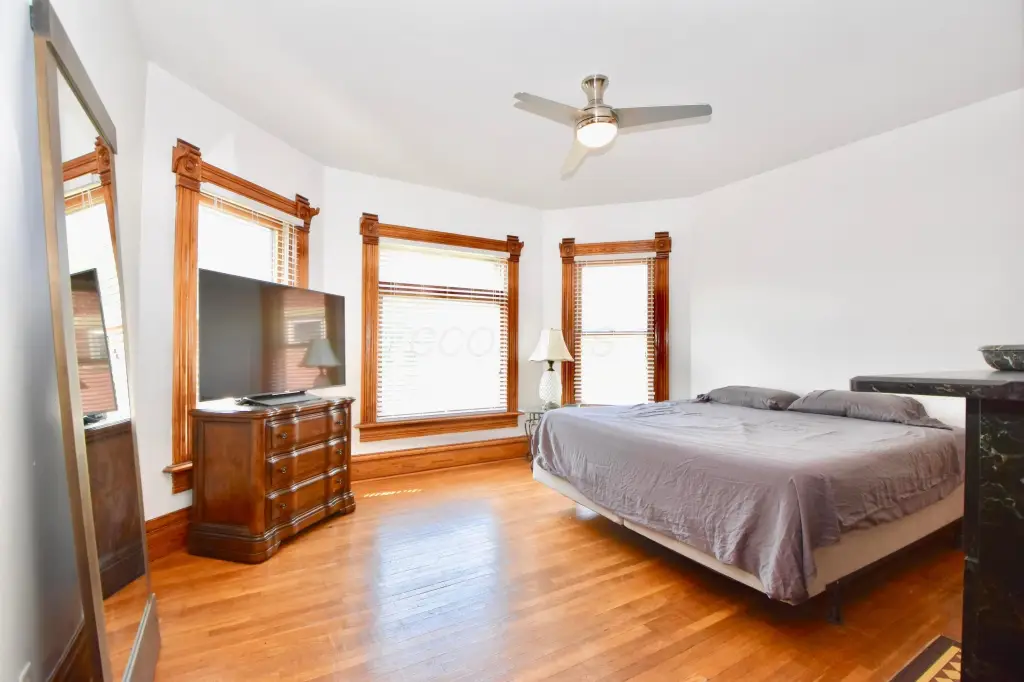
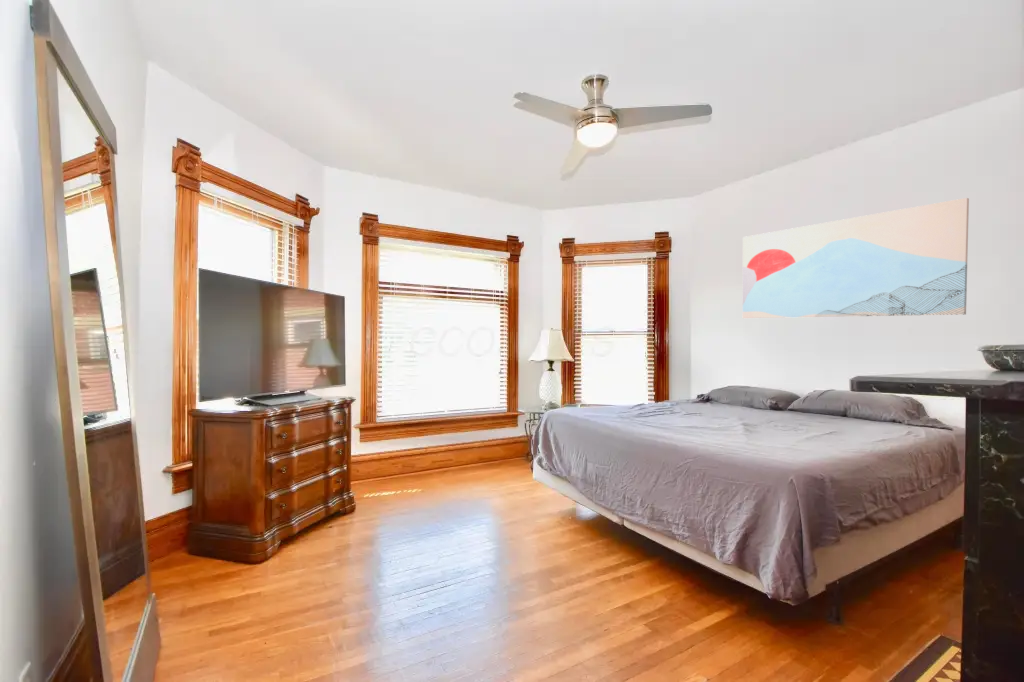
+ wall art [742,197,970,319]
